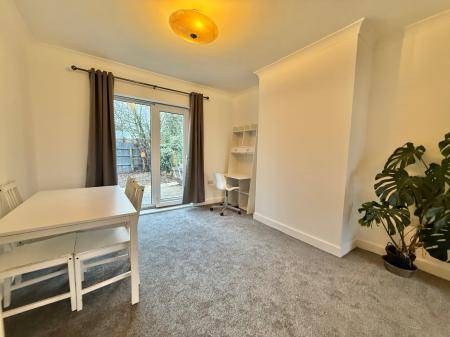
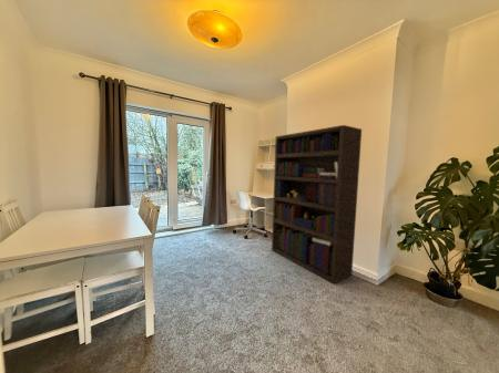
+ bookcase [271,124,363,284]
